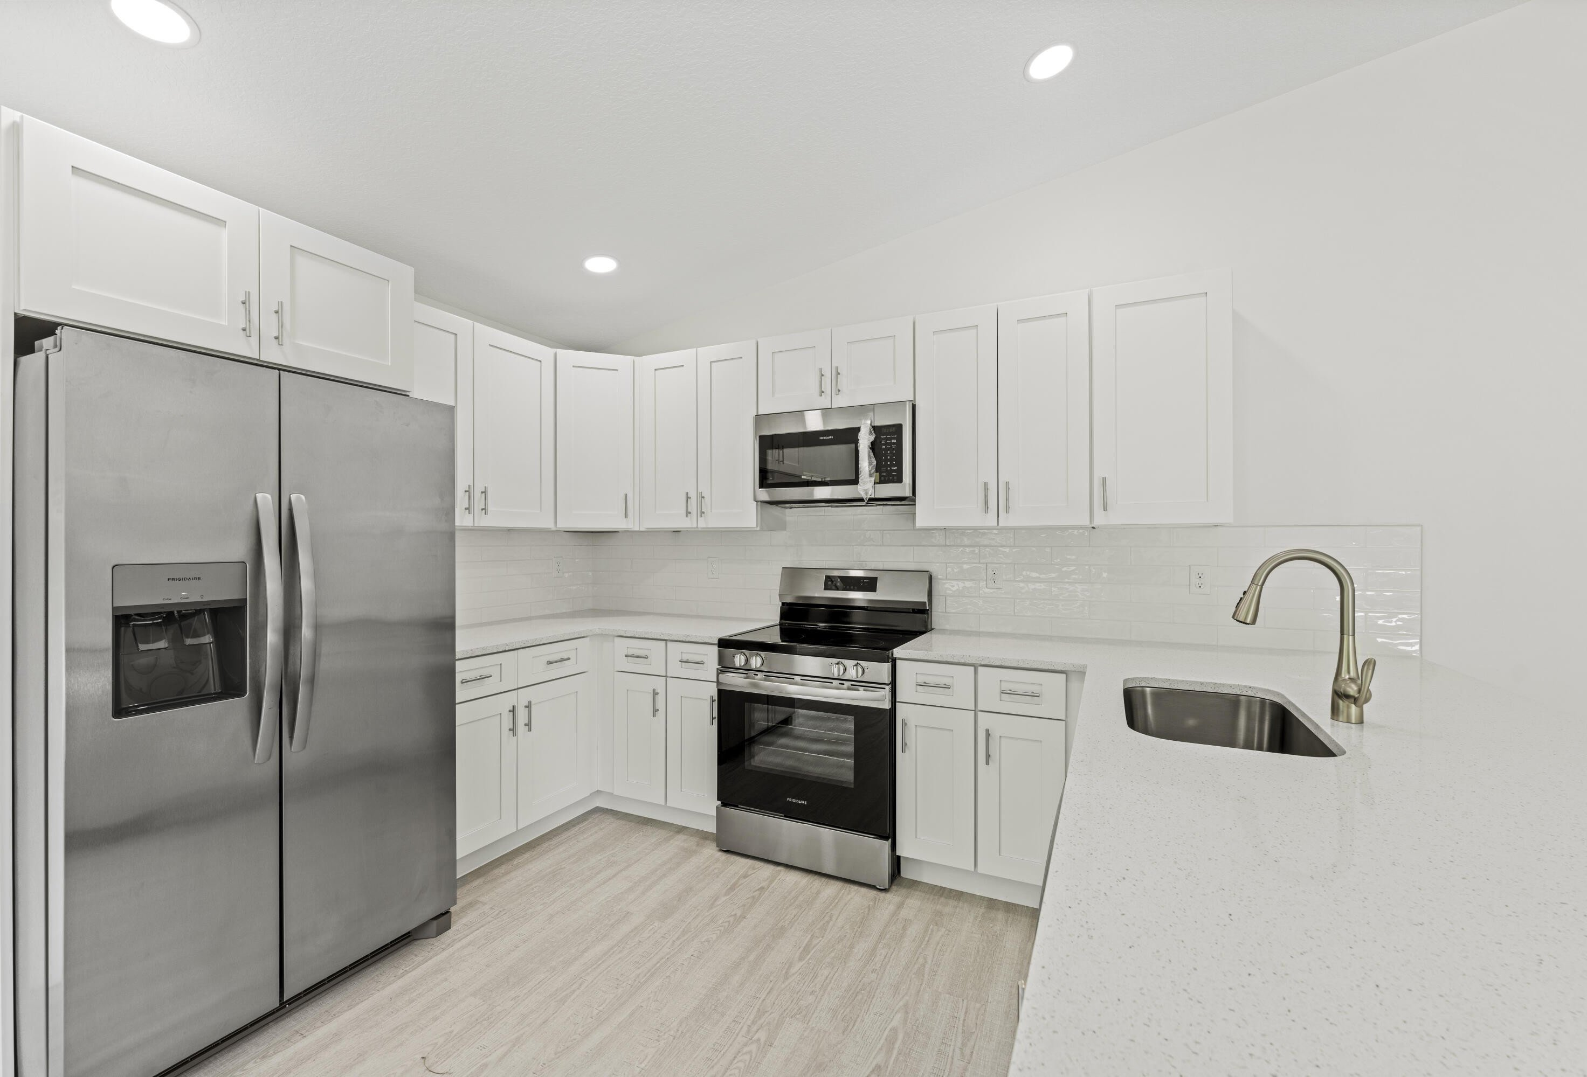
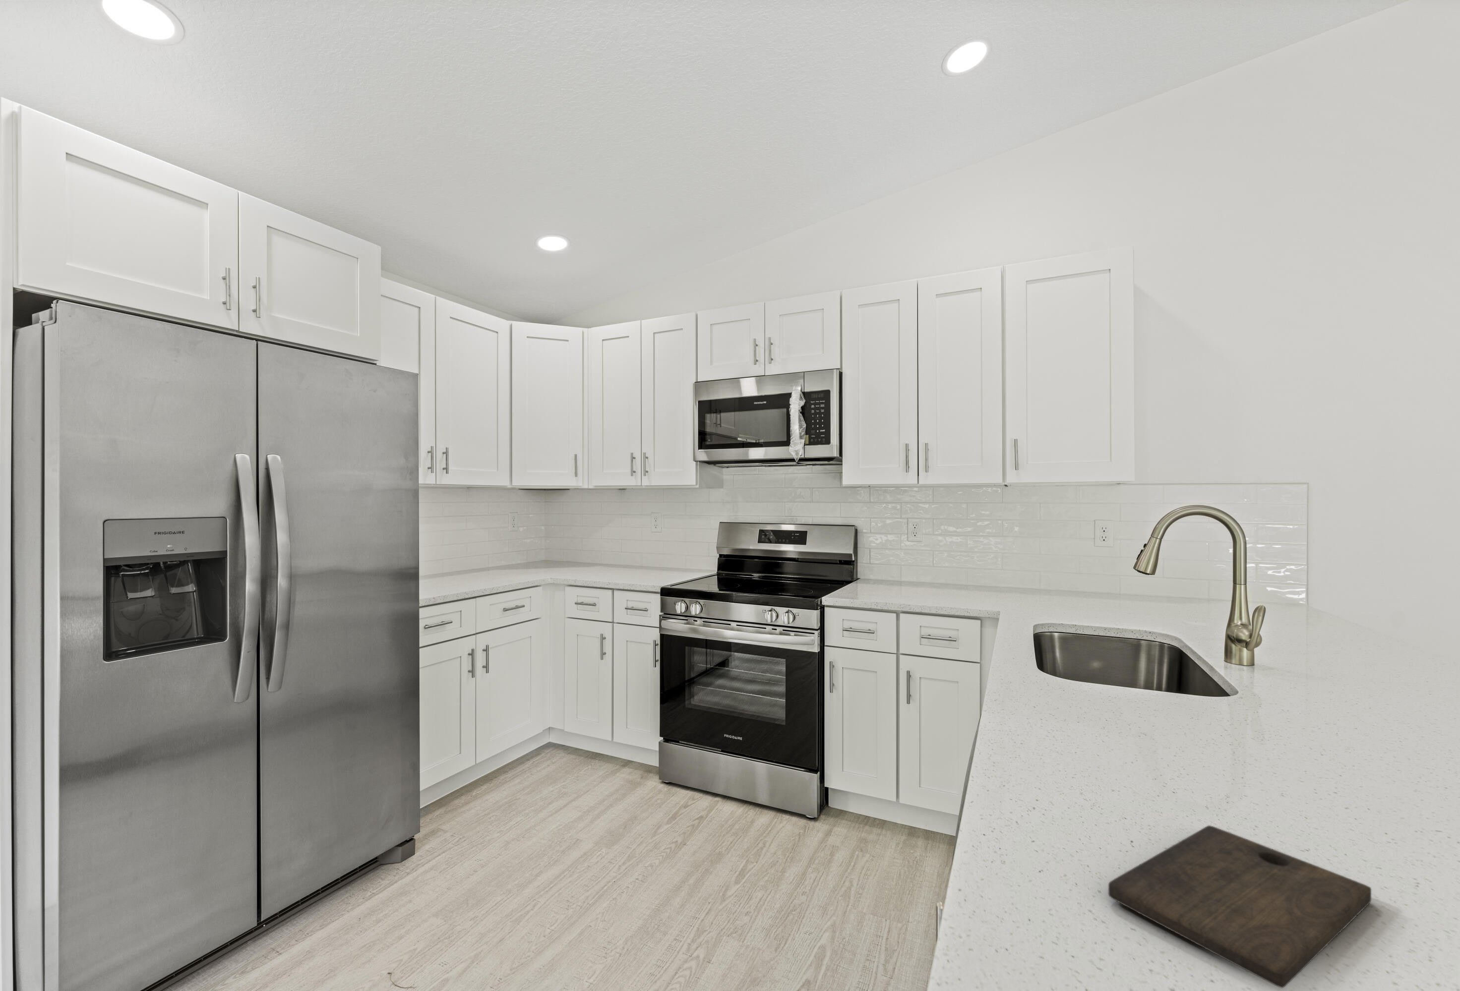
+ cutting board [1108,825,1372,989]
